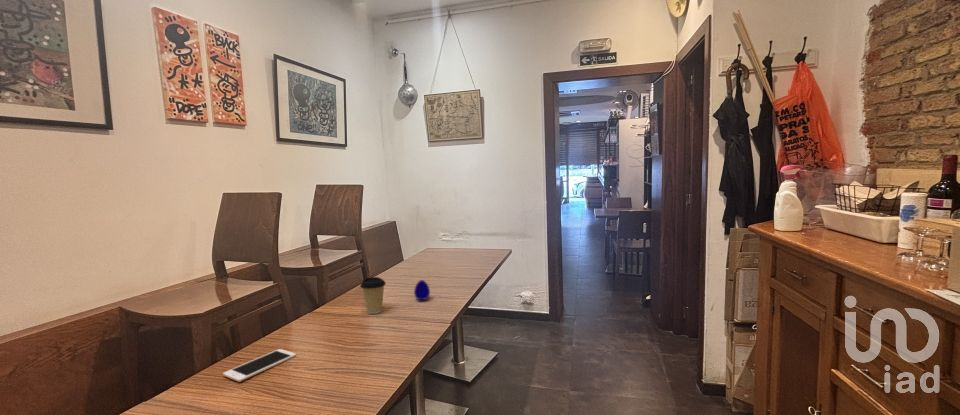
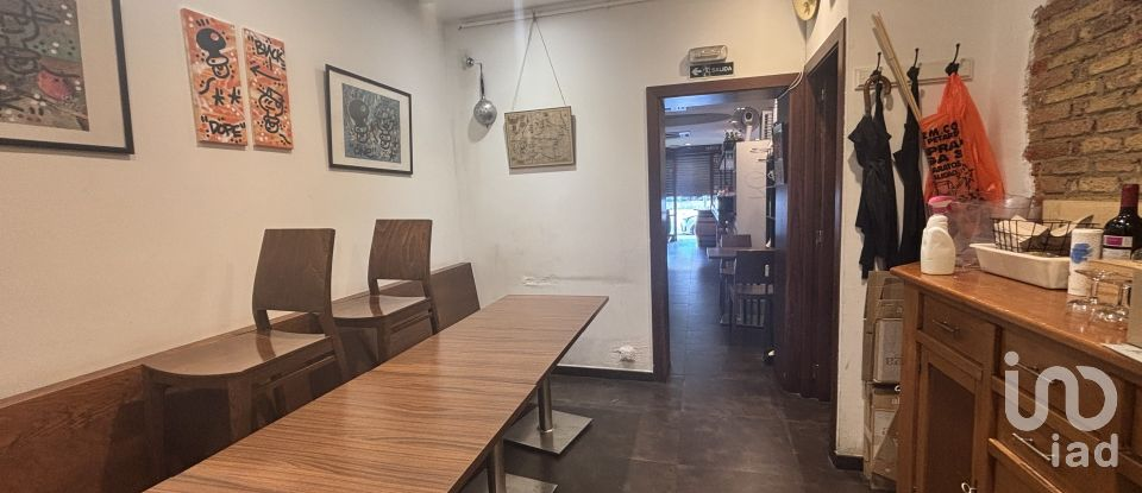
- decorative egg [413,279,431,301]
- coffee cup [359,276,387,315]
- cell phone [222,348,297,383]
